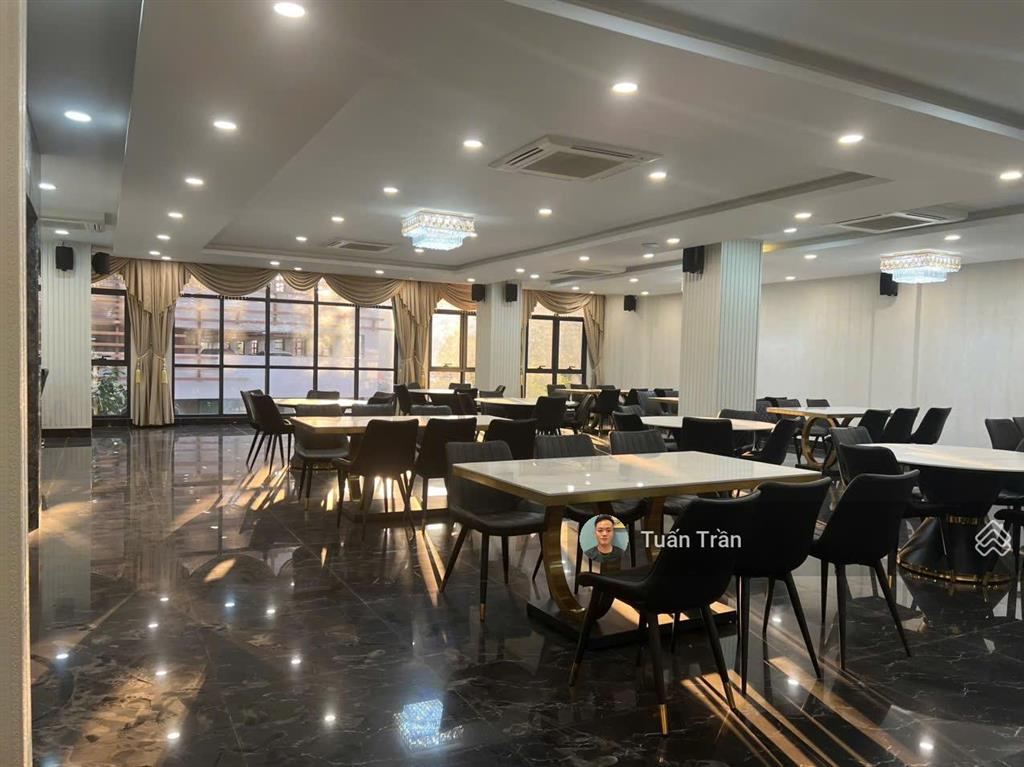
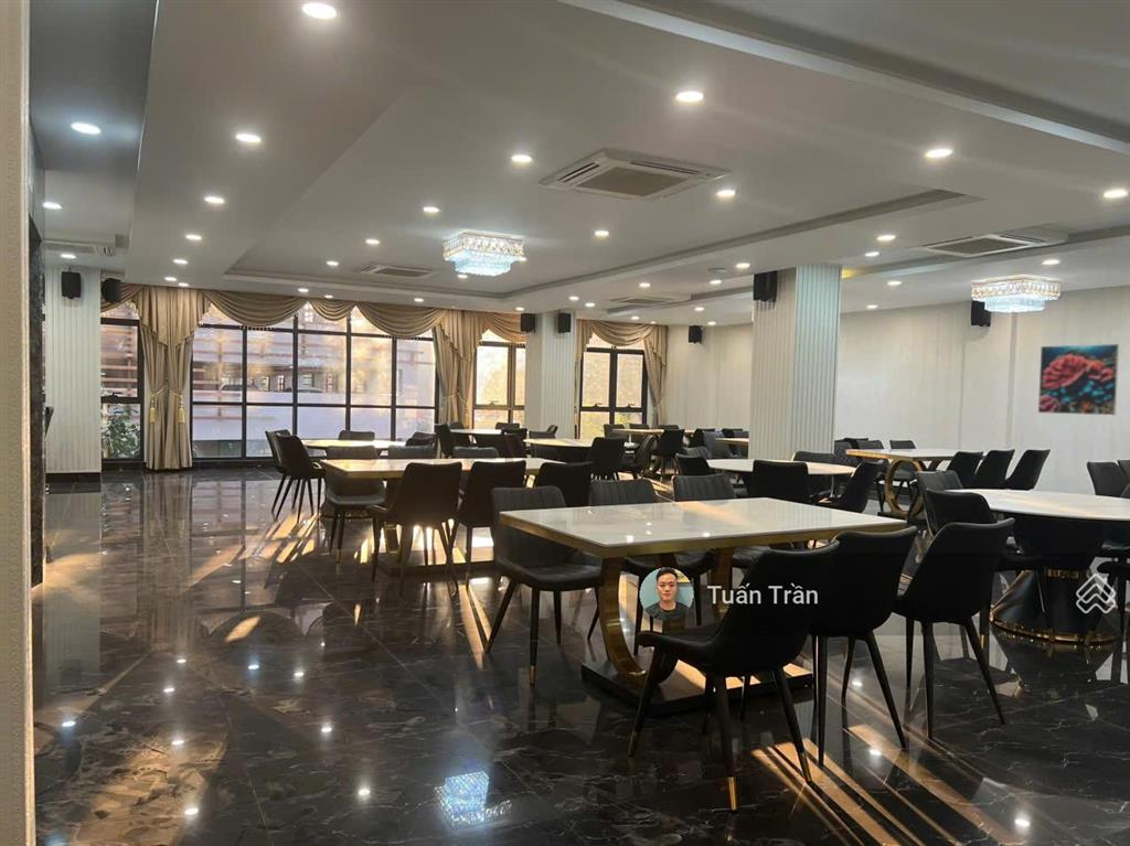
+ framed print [1037,343,1120,416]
